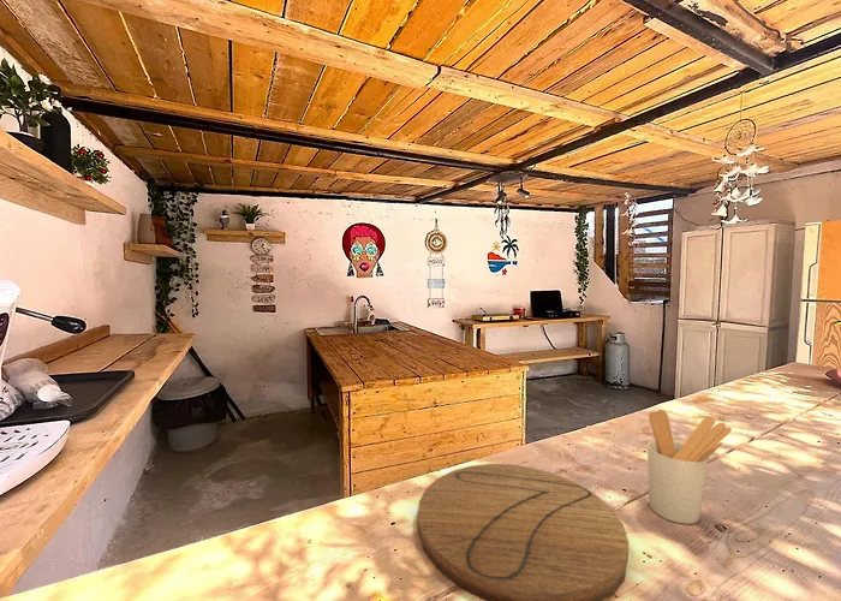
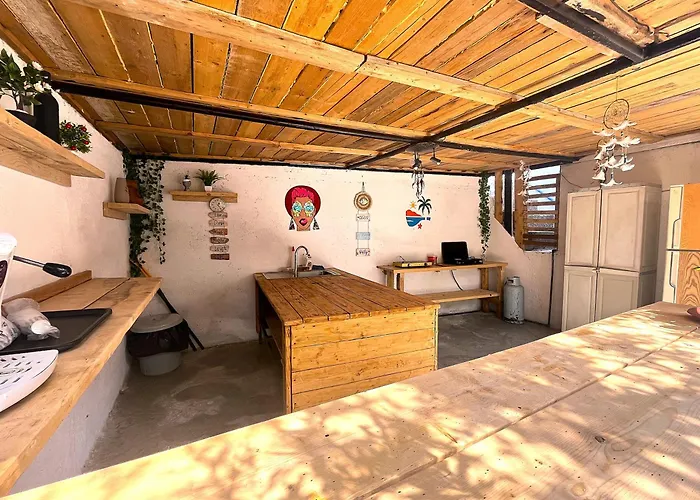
- utensil holder [646,409,733,525]
- cutting board [417,463,630,601]
